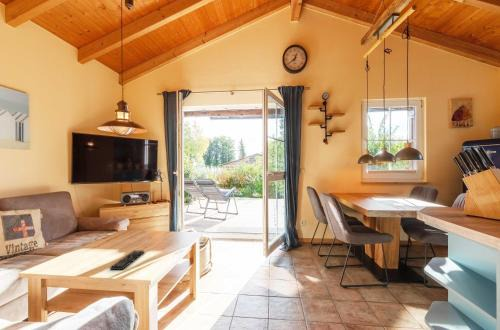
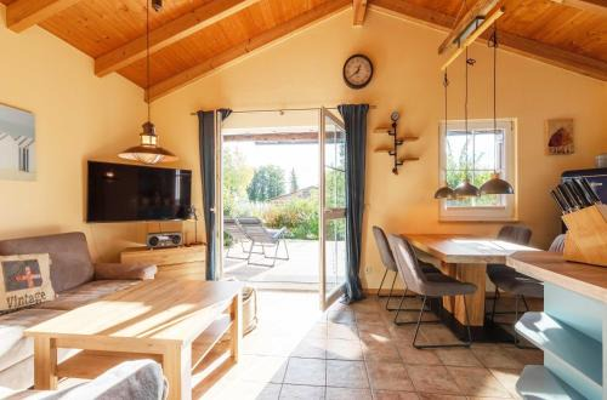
- remote control [109,249,145,271]
